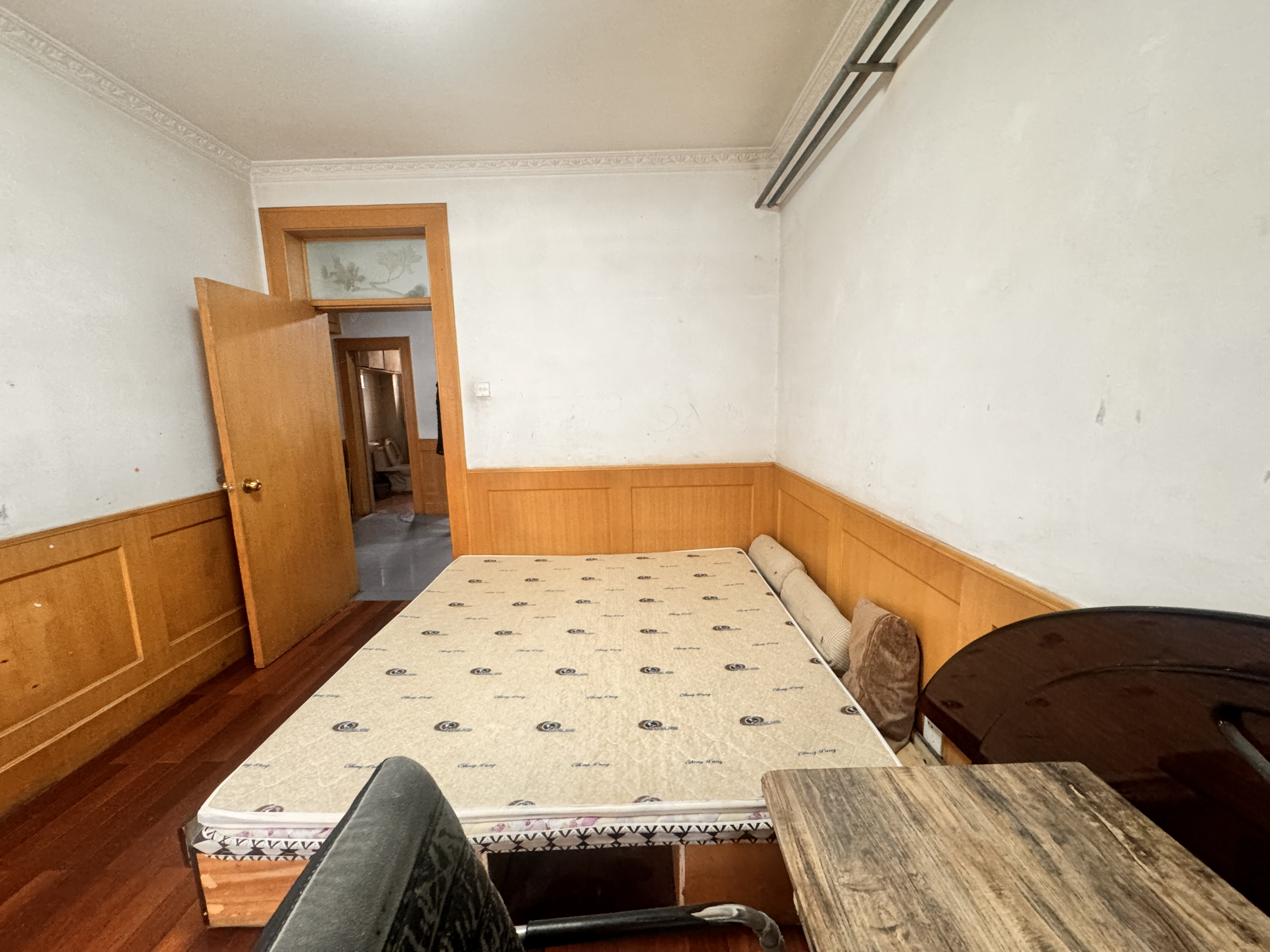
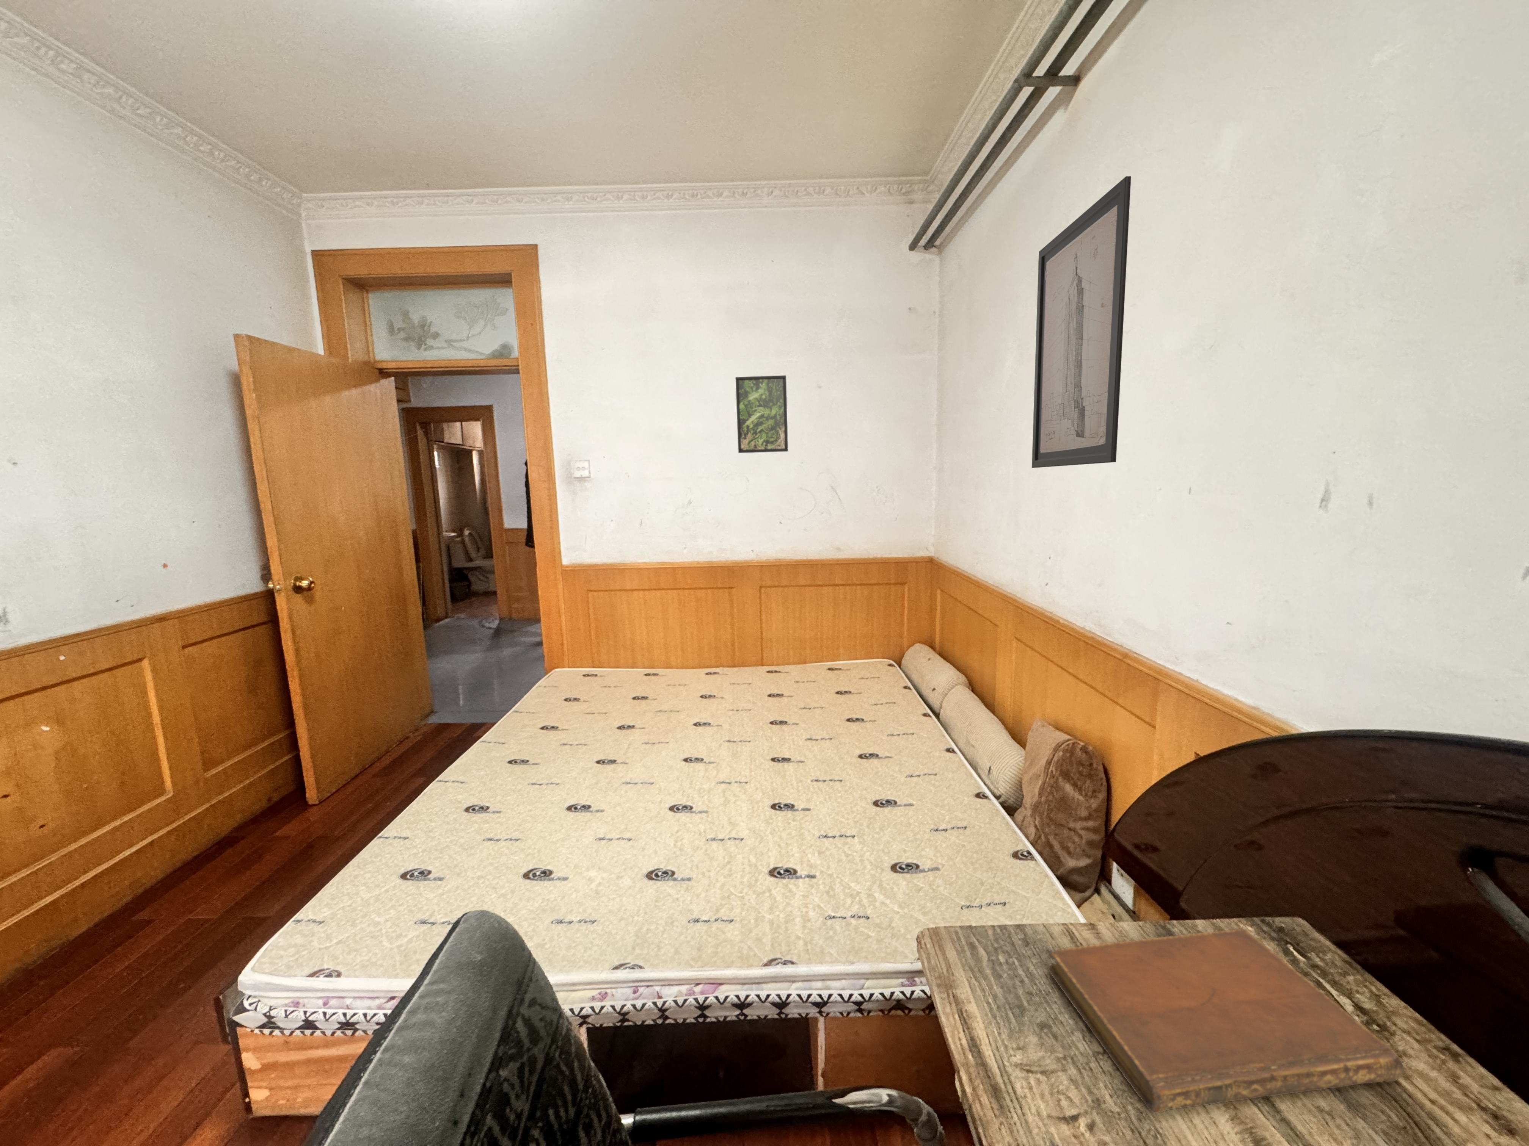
+ wall art [1032,176,1132,468]
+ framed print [734,374,789,454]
+ notebook [1047,928,1404,1113]
